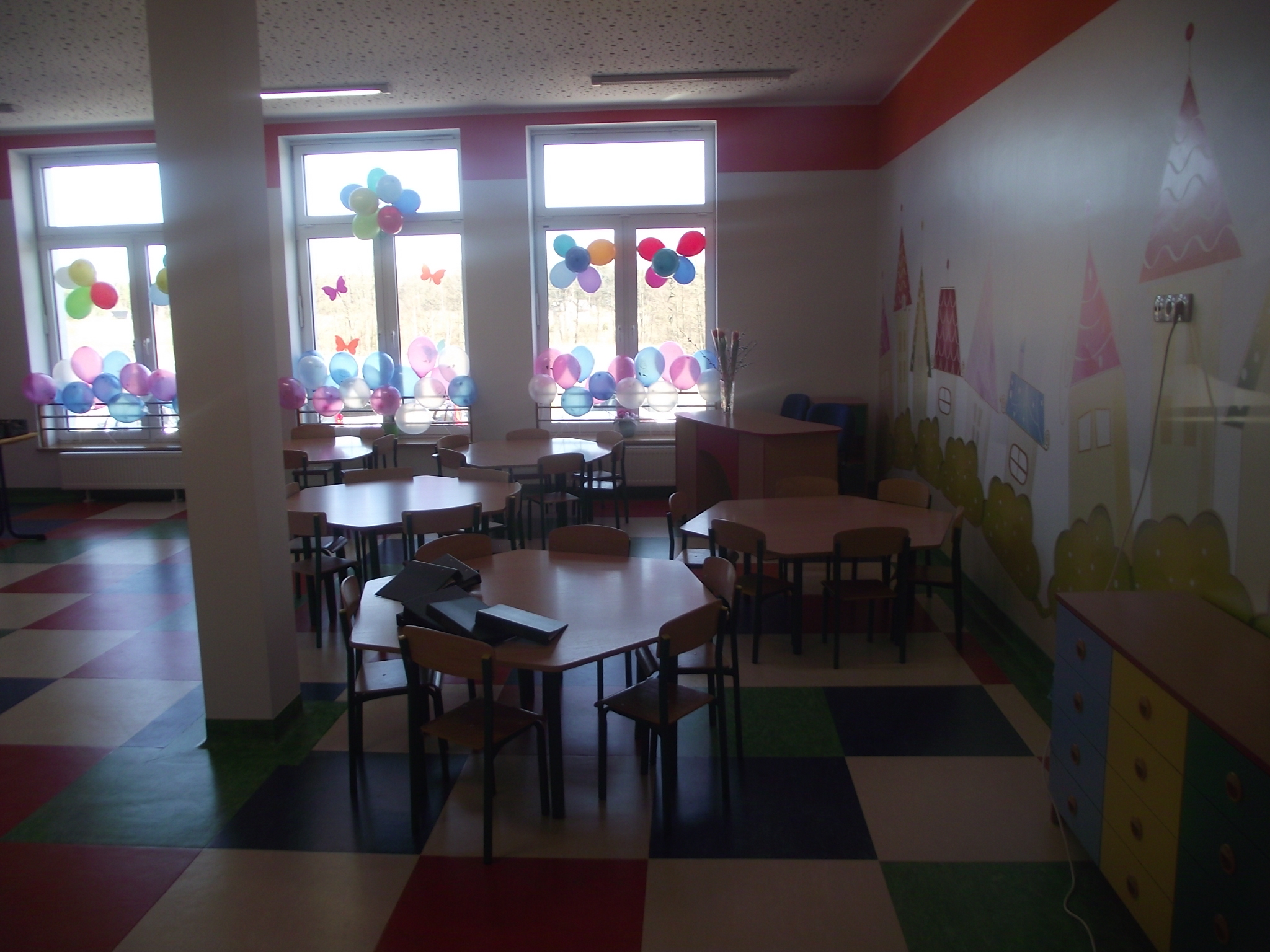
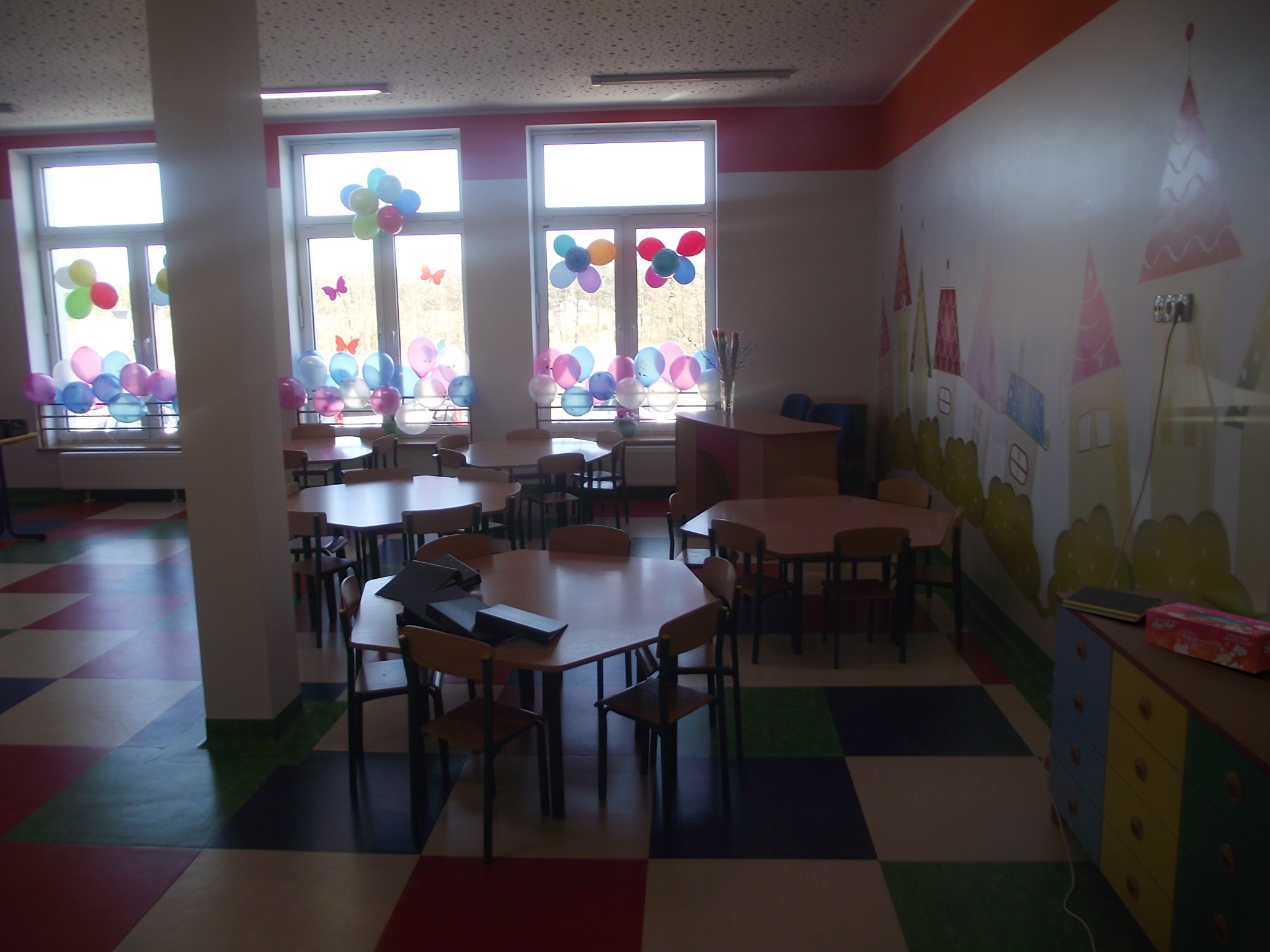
+ tissue box [1145,602,1270,674]
+ notepad [1060,584,1162,624]
